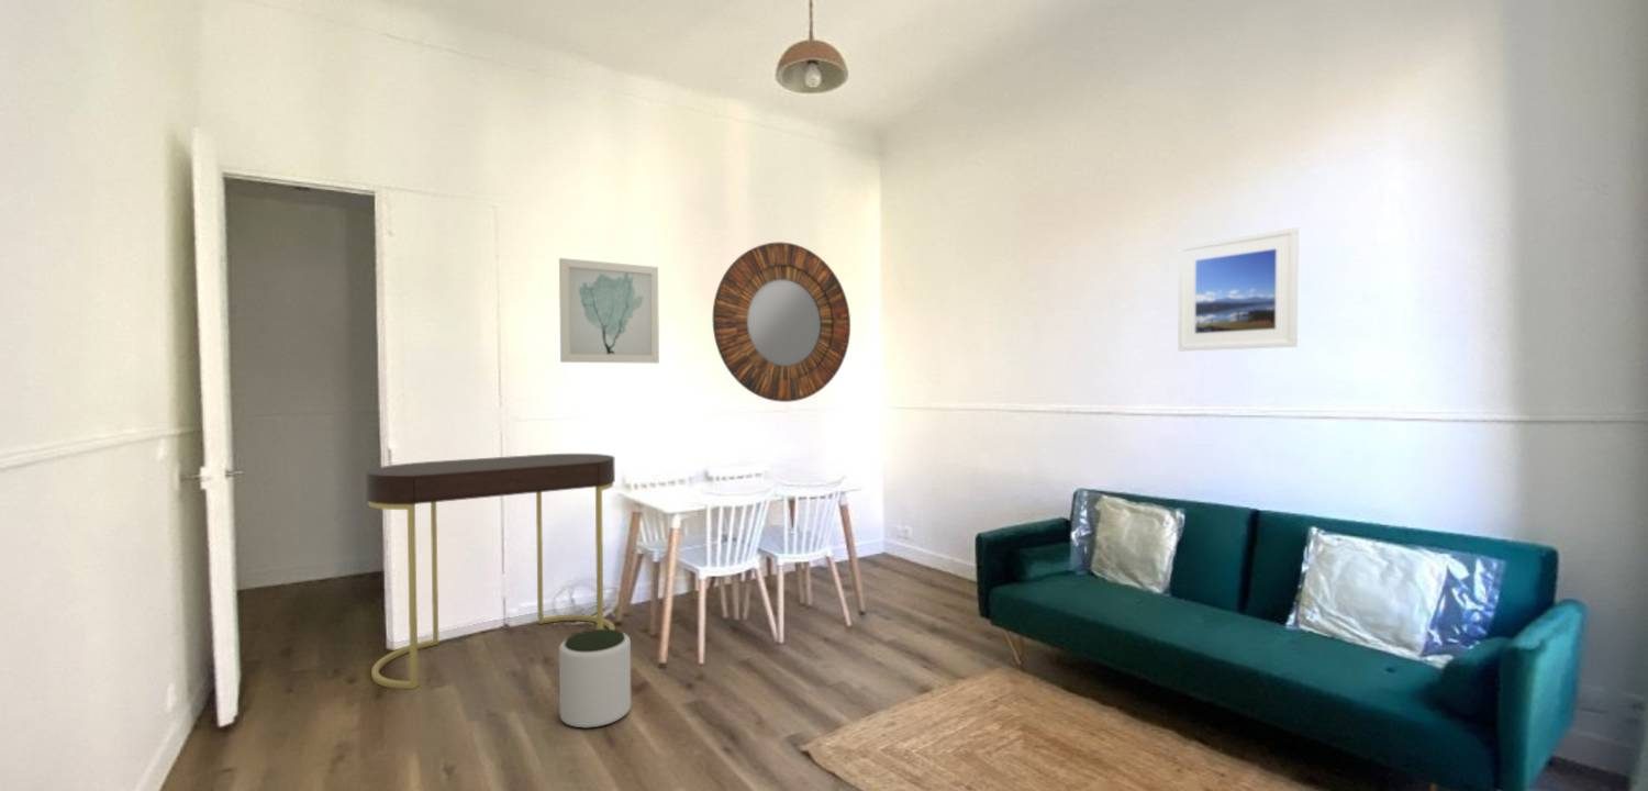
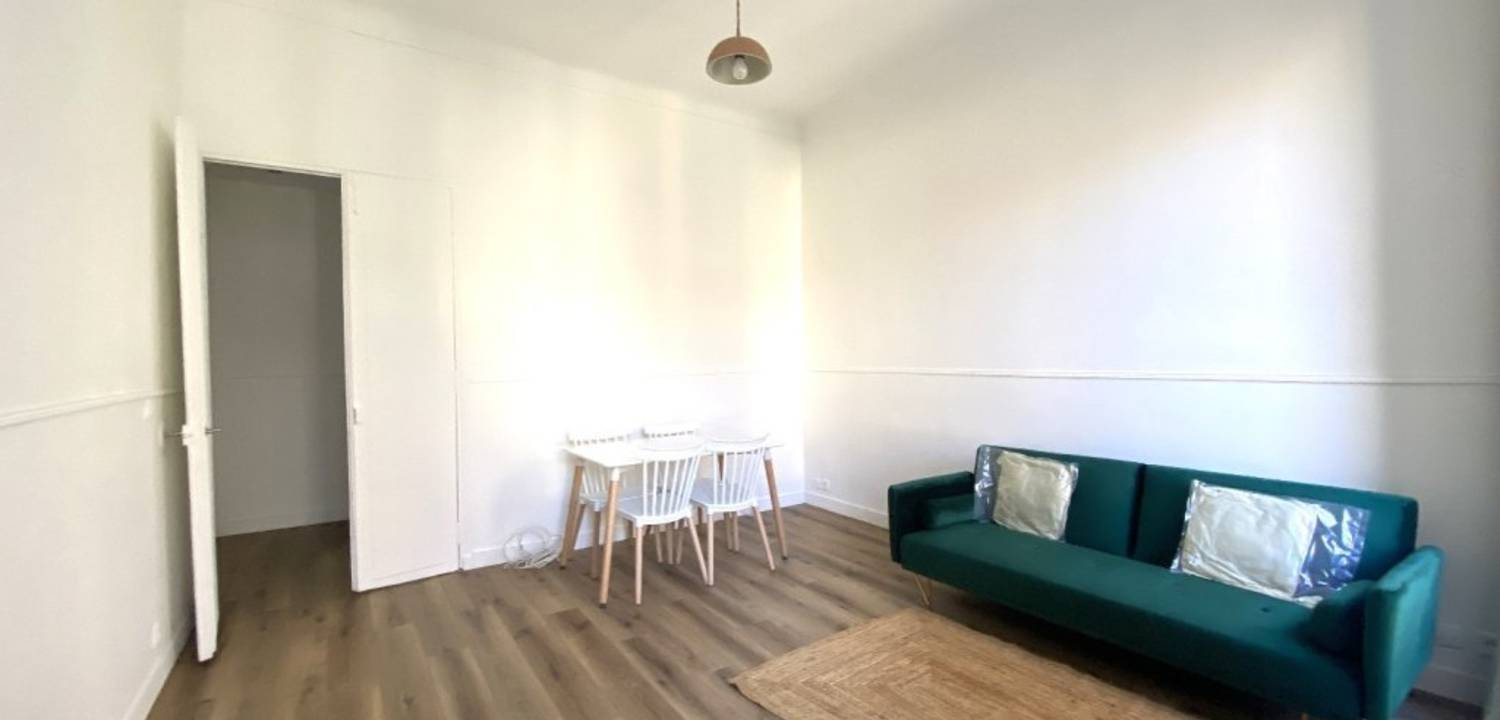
- wall art [558,257,660,365]
- plant pot [558,628,632,729]
- home mirror [712,241,851,403]
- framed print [1177,226,1300,352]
- console table [365,453,616,690]
